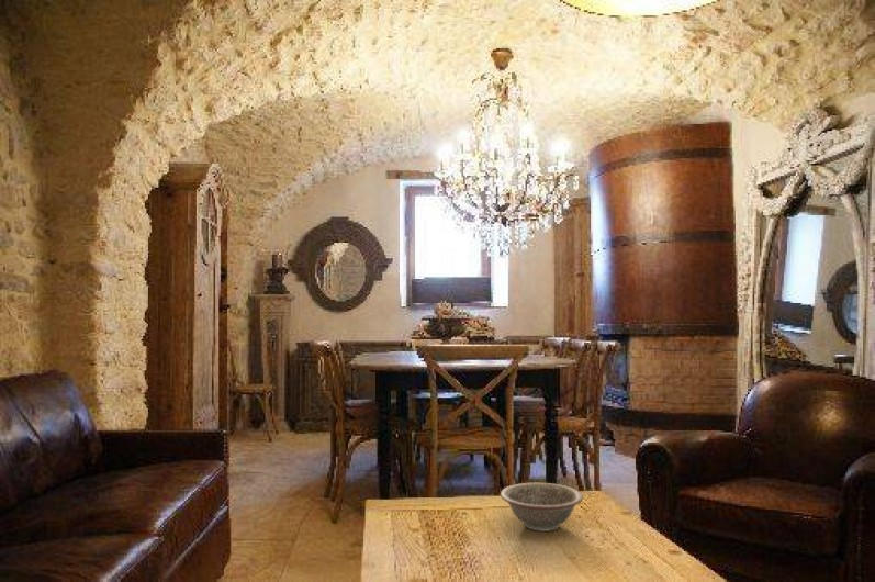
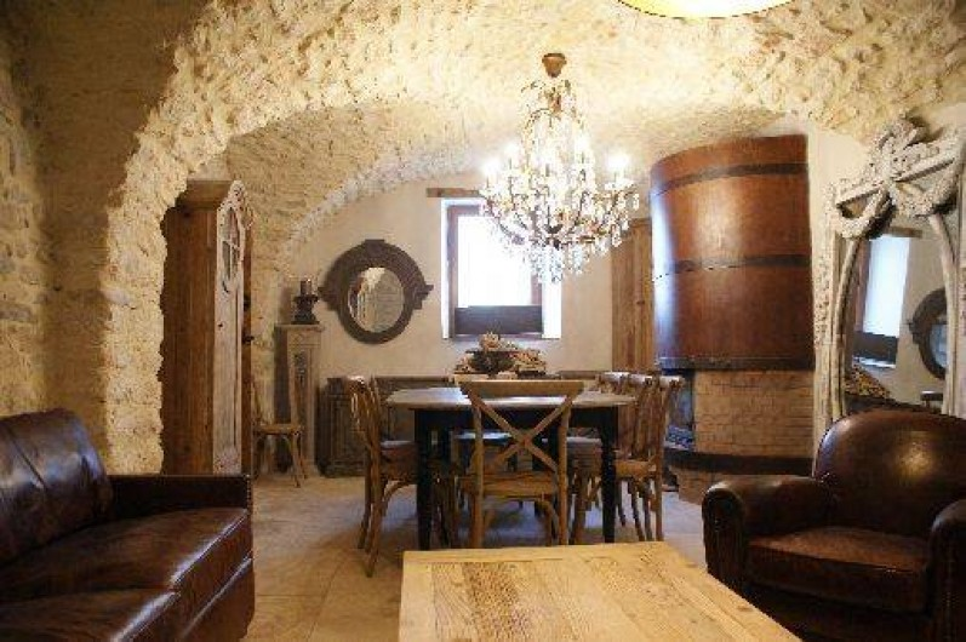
- decorative bowl [500,482,584,533]
